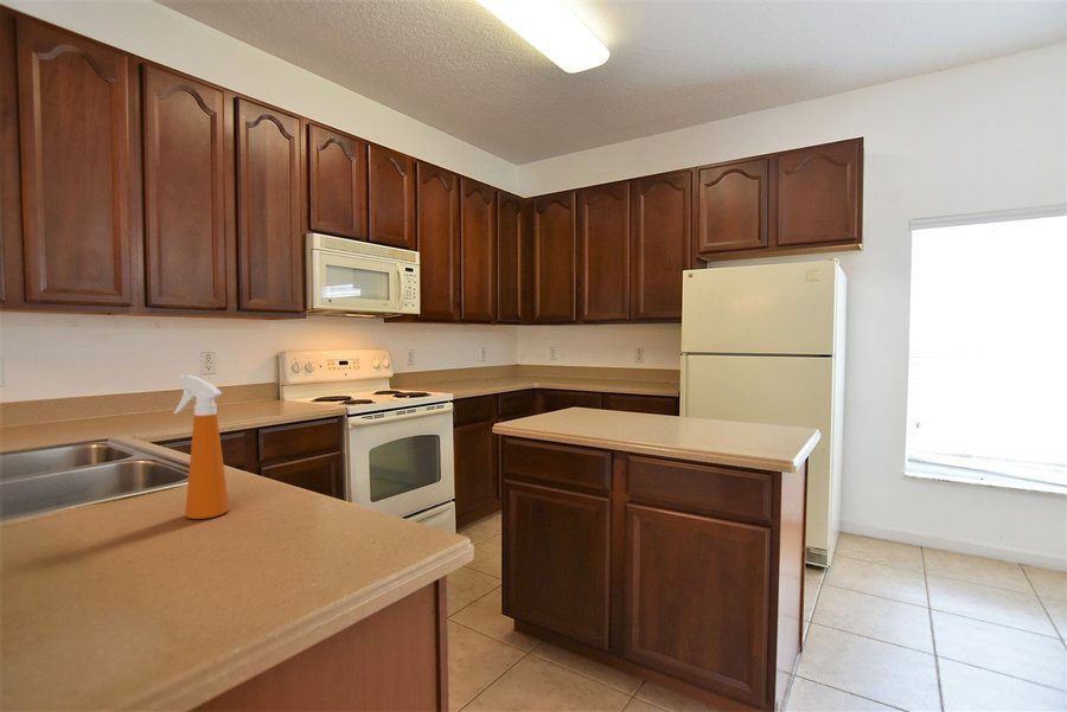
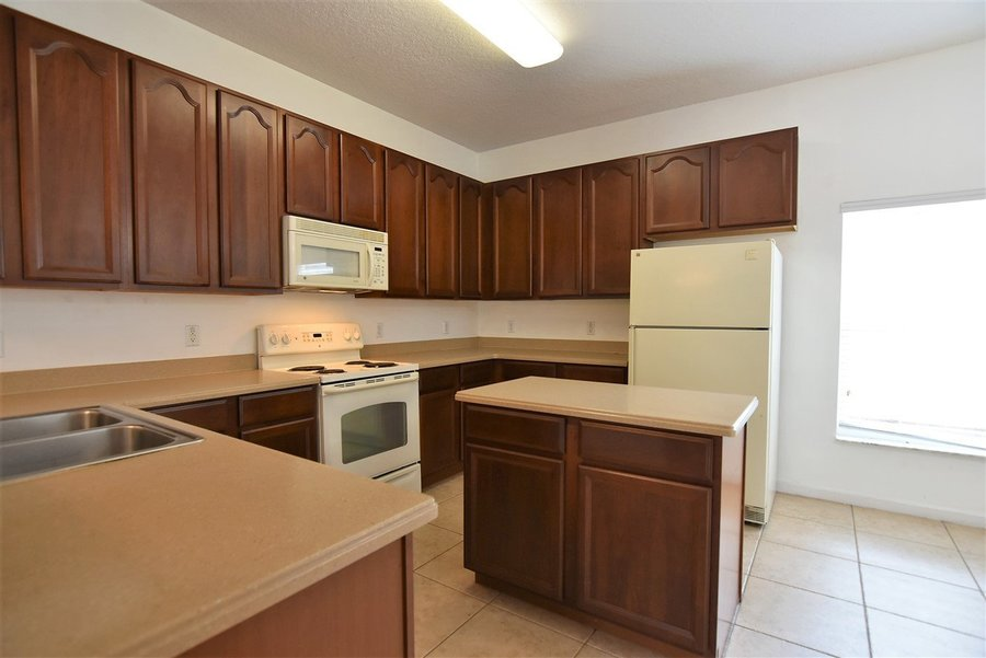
- spray bottle [172,373,230,520]
